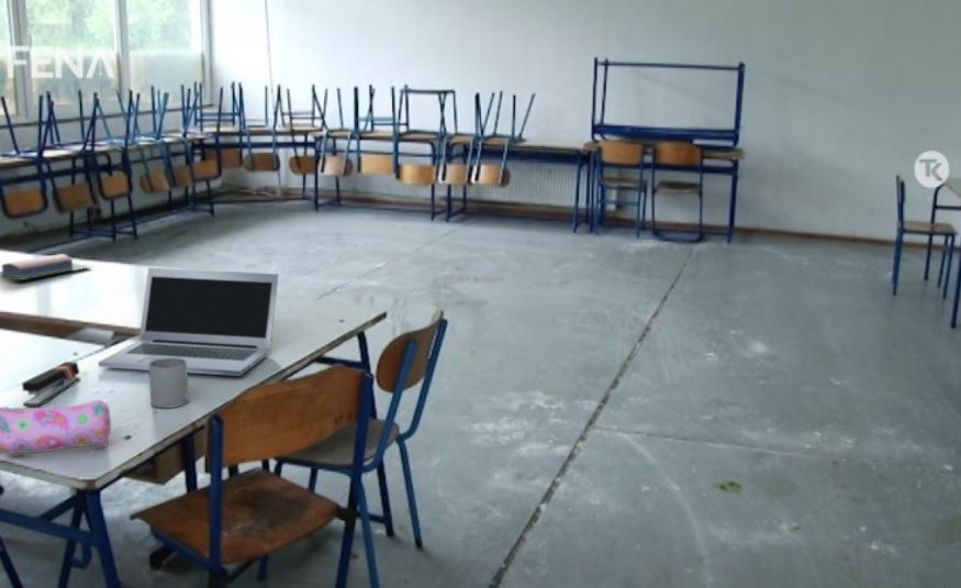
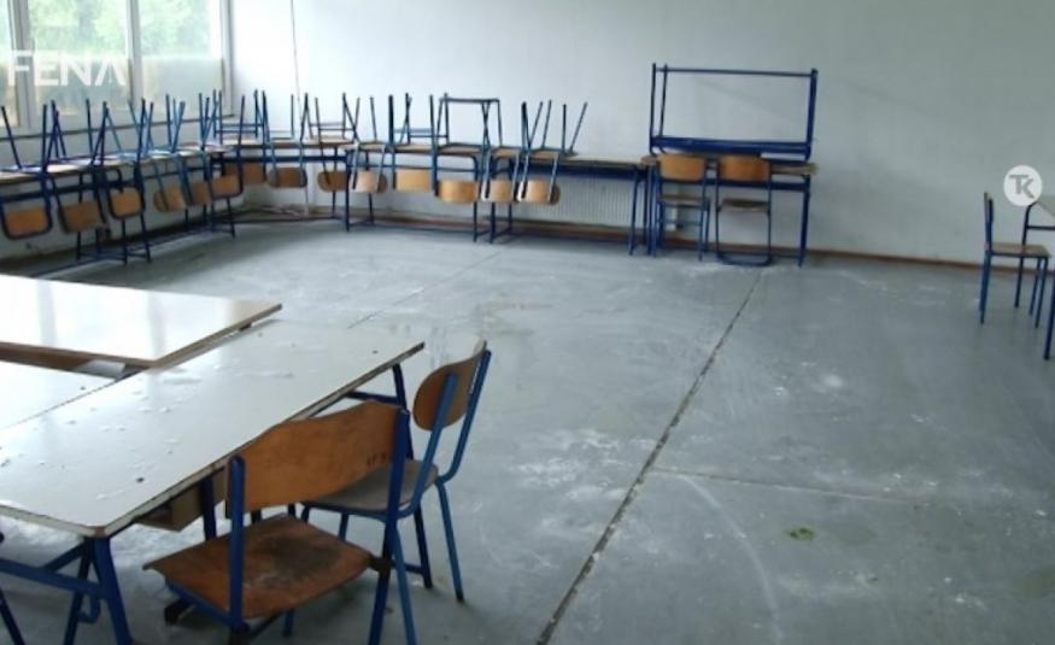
- architectural model [0,253,93,281]
- pencil case [0,399,112,455]
- mug [148,357,190,409]
- laptop [97,267,279,377]
- stapler [21,360,81,408]
